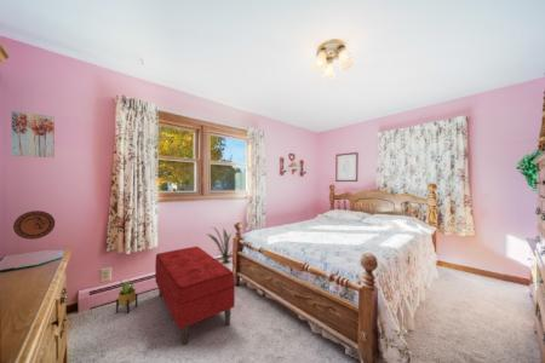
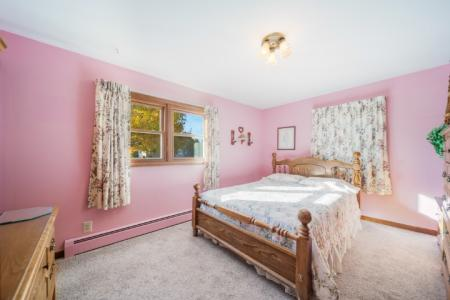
- house plant [206,226,234,272]
- bench [154,246,236,346]
- decorative plate [12,209,56,241]
- potted plant [115,278,138,315]
- wall art [11,110,56,159]
